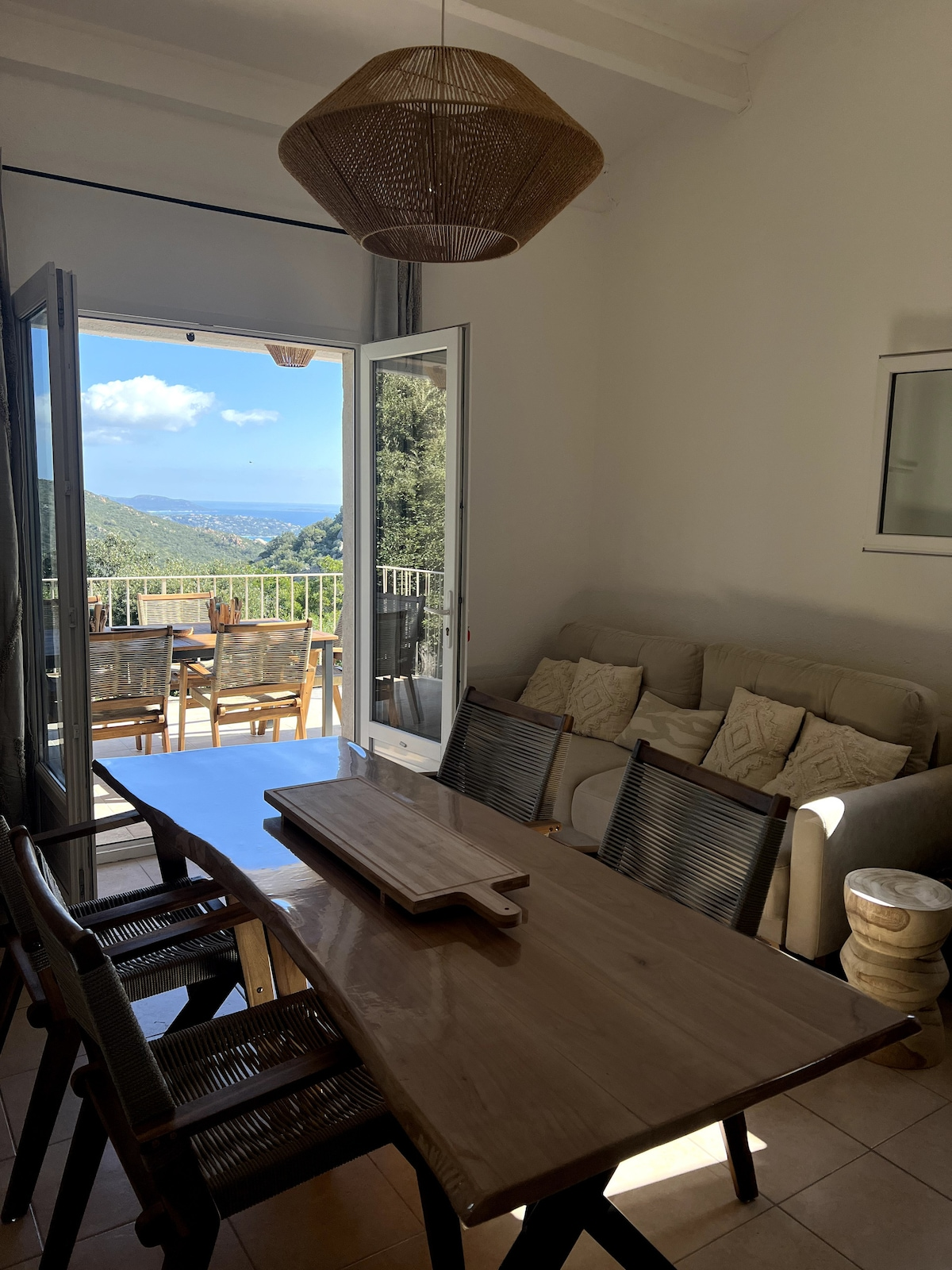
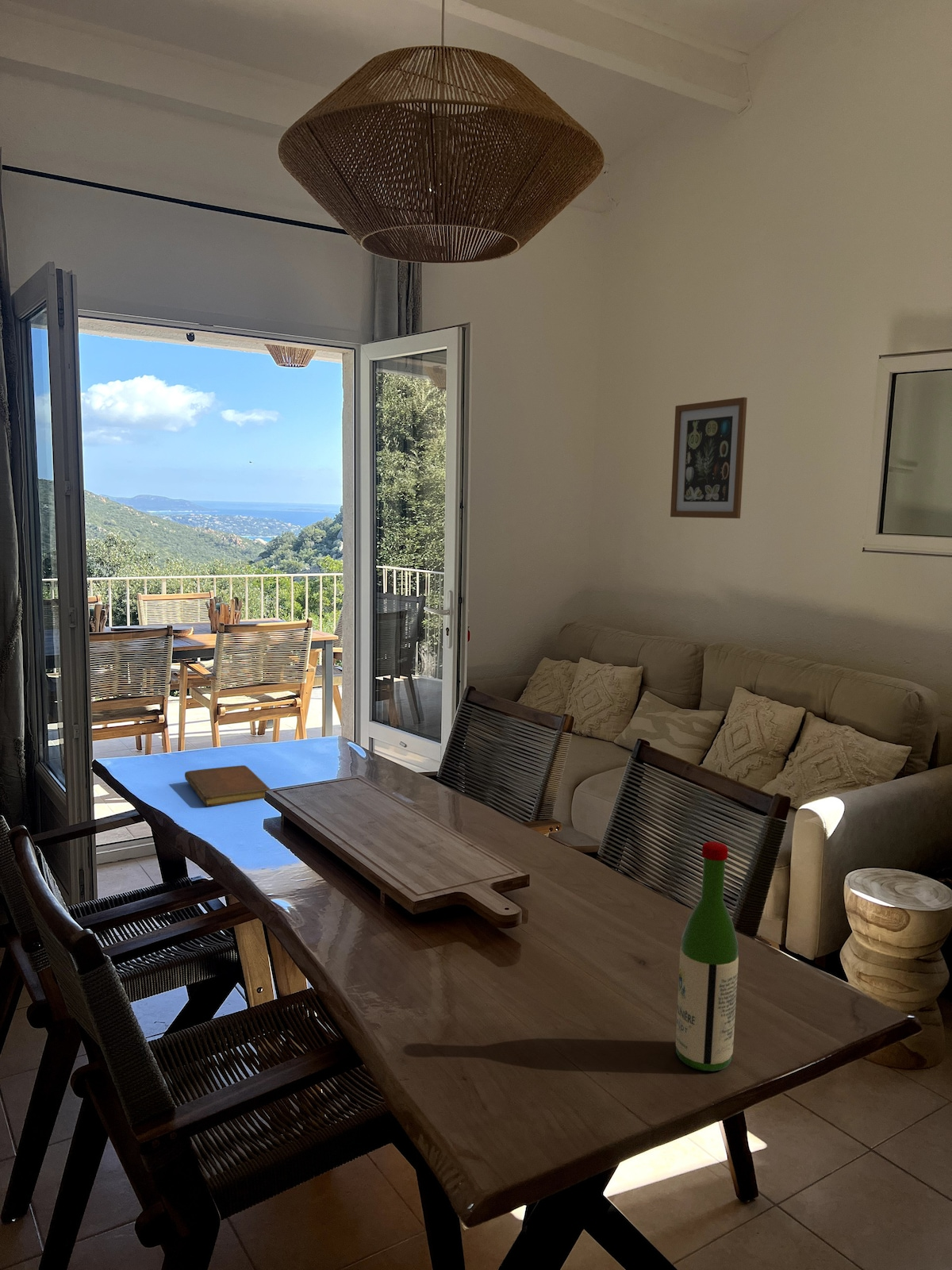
+ wine bottle [675,841,739,1072]
+ wall art [670,396,748,519]
+ notebook [184,764,271,807]
